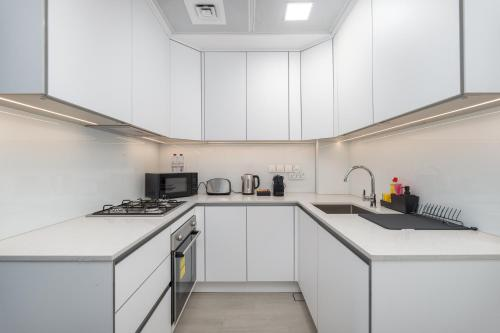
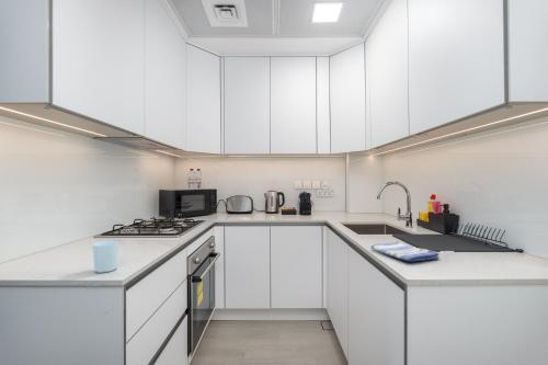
+ cup [91,240,119,274]
+ dish towel [369,241,441,262]
